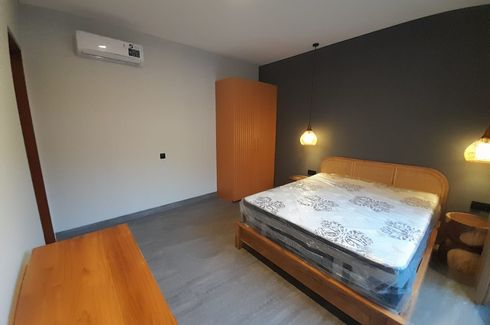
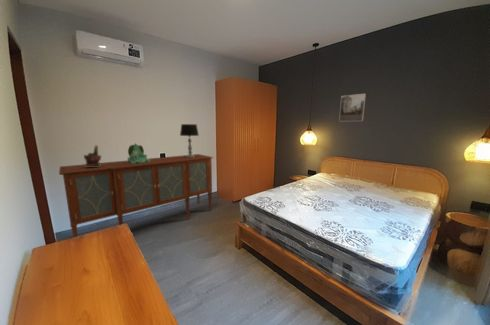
+ potted plant [83,144,102,167]
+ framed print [338,93,367,122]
+ decorative sculpture [127,142,150,164]
+ sideboard [58,153,214,238]
+ table lamp [179,123,200,158]
